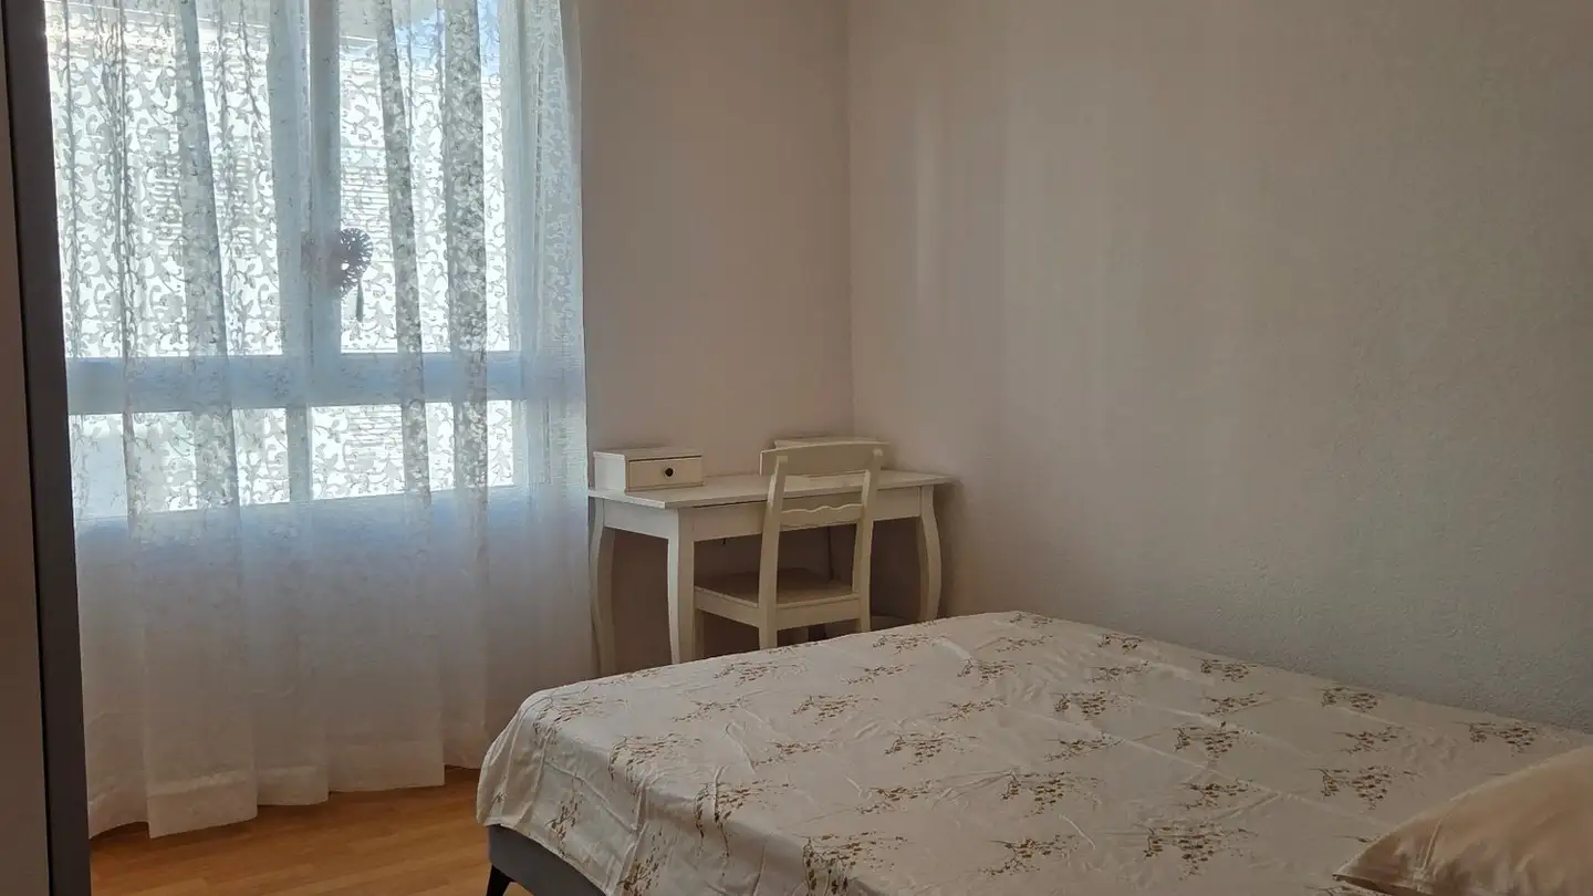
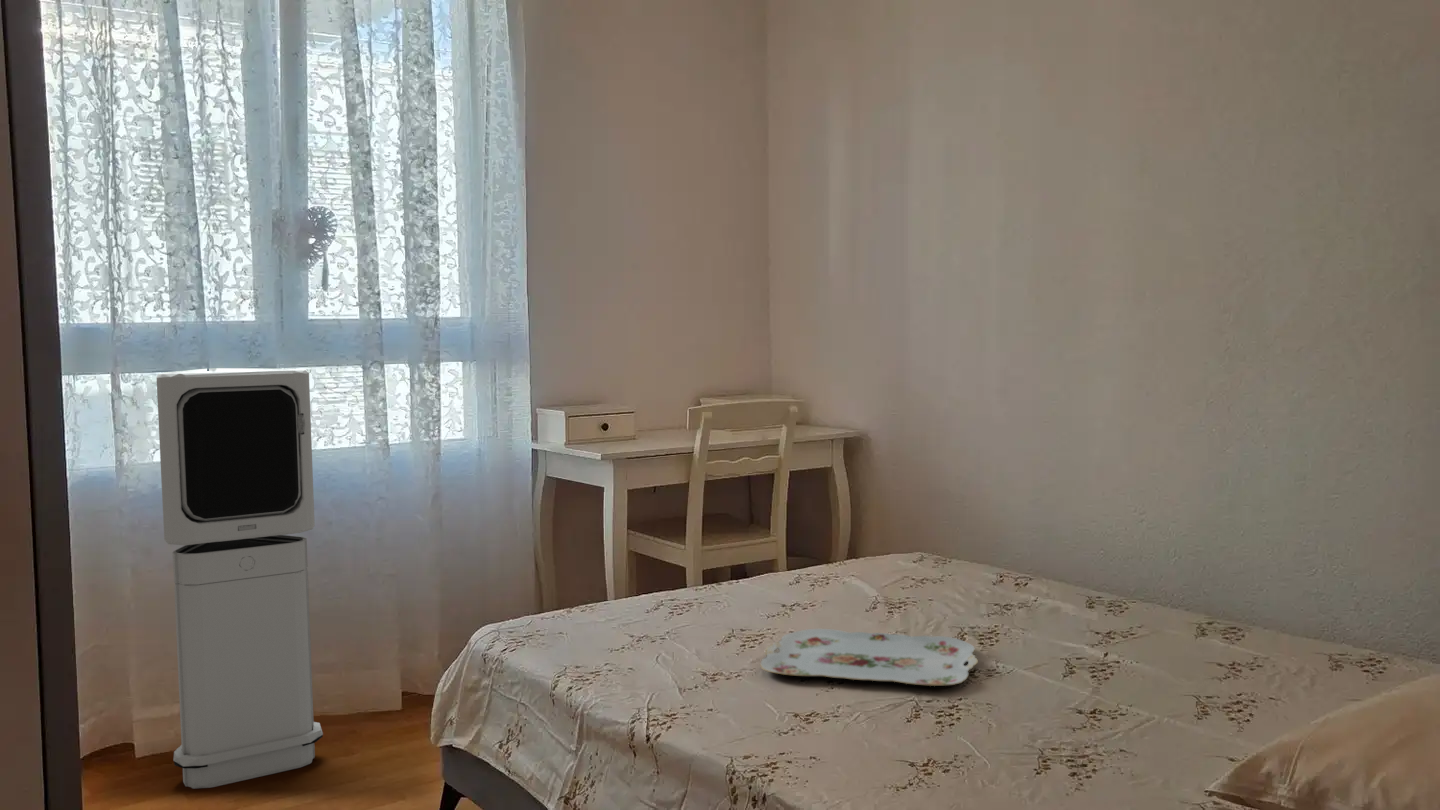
+ air purifier [156,367,324,790]
+ serving tray [759,628,979,687]
